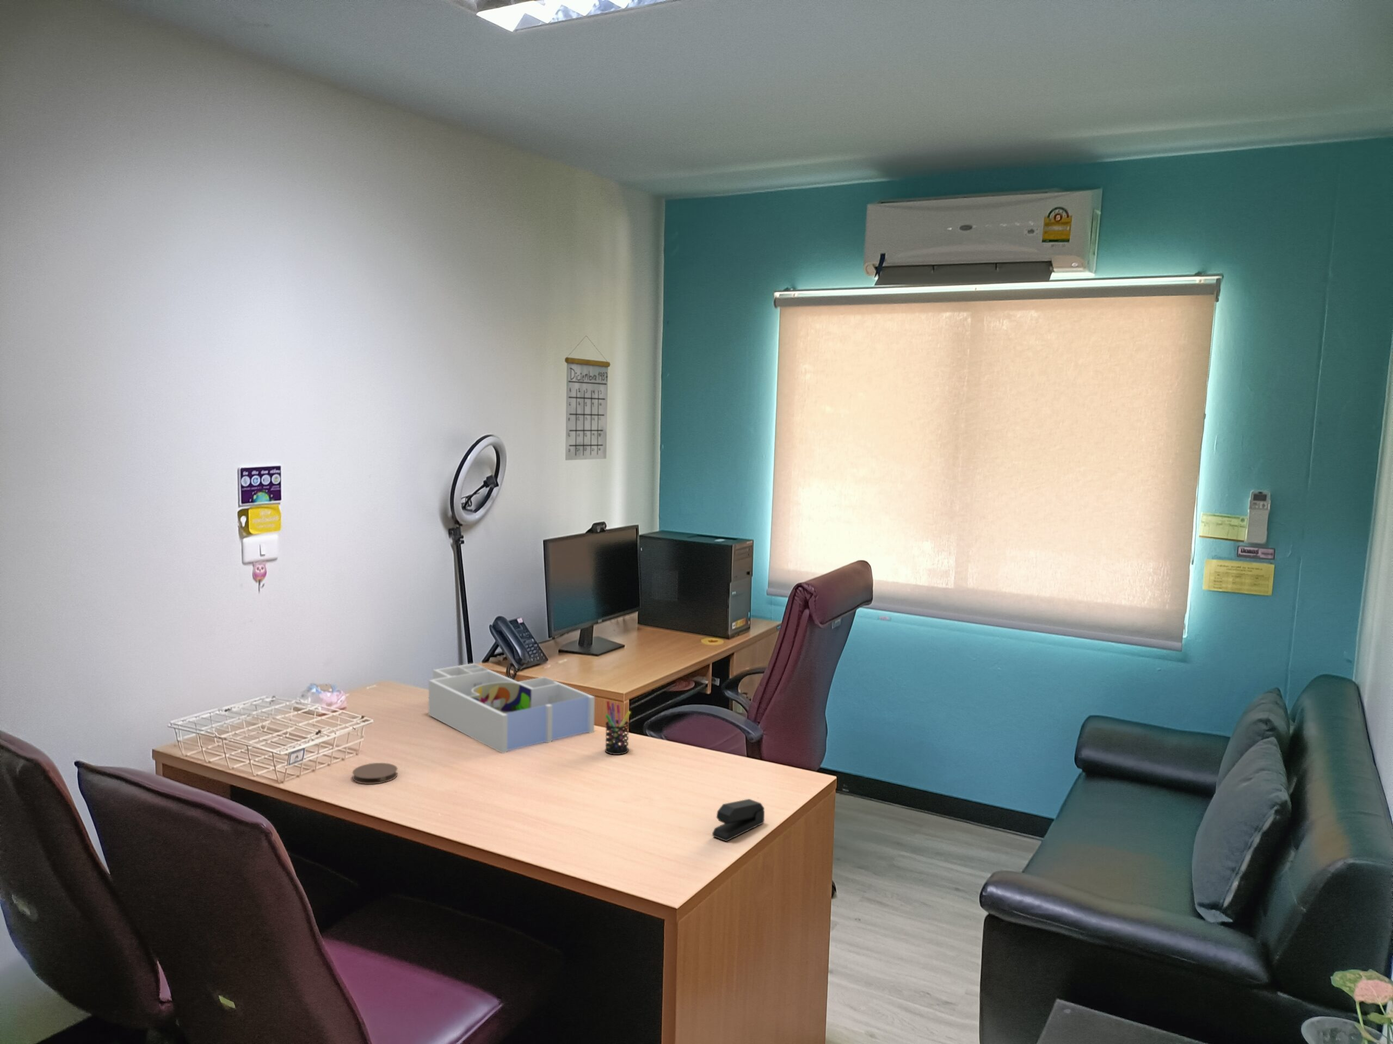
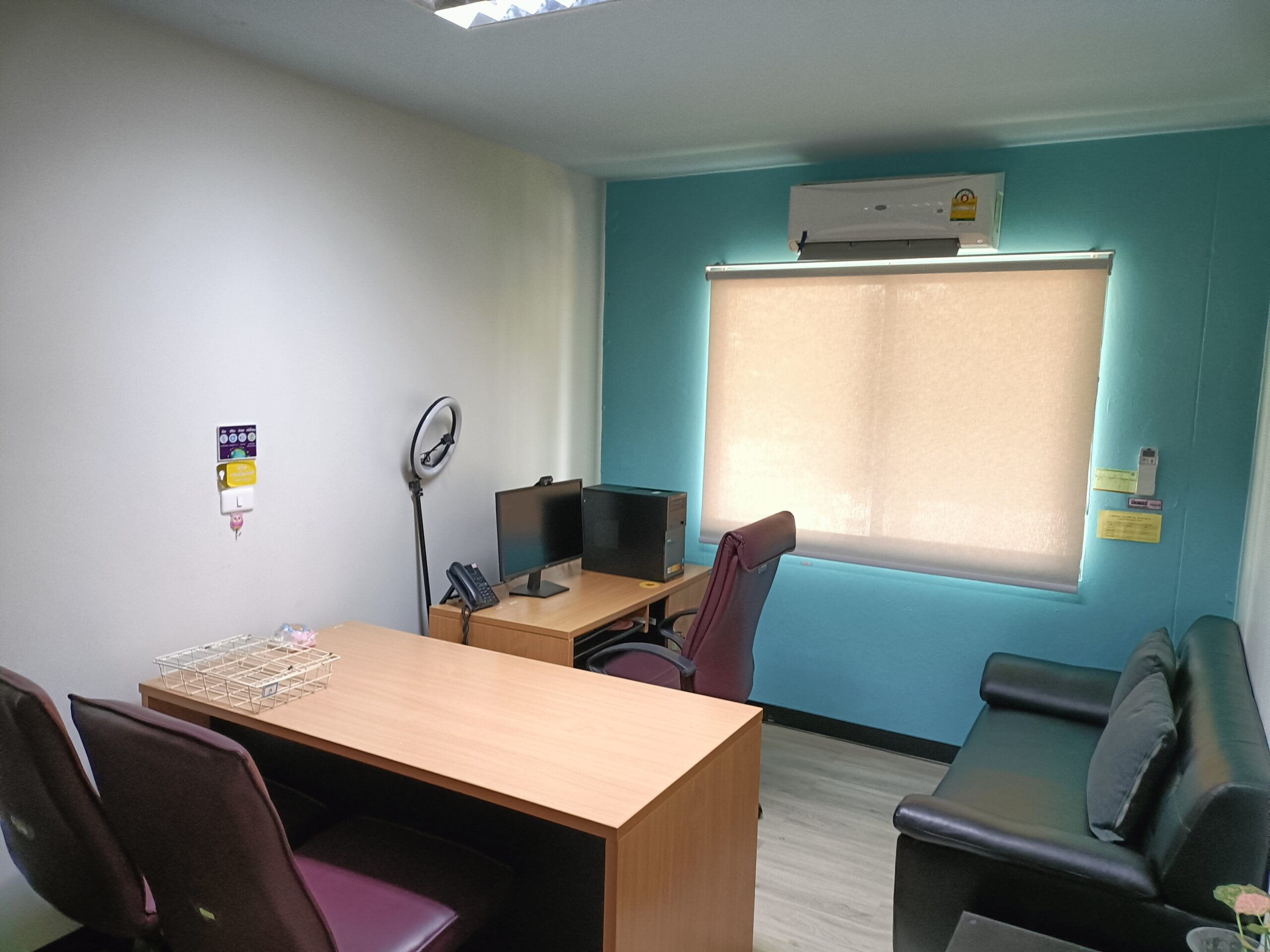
- desk organizer [428,662,596,754]
- calendar [564,334,611,461]
- coaster [352,762,398,784]
- stapler [712,798,766,842]
- pen holder [604,701,631,756]
